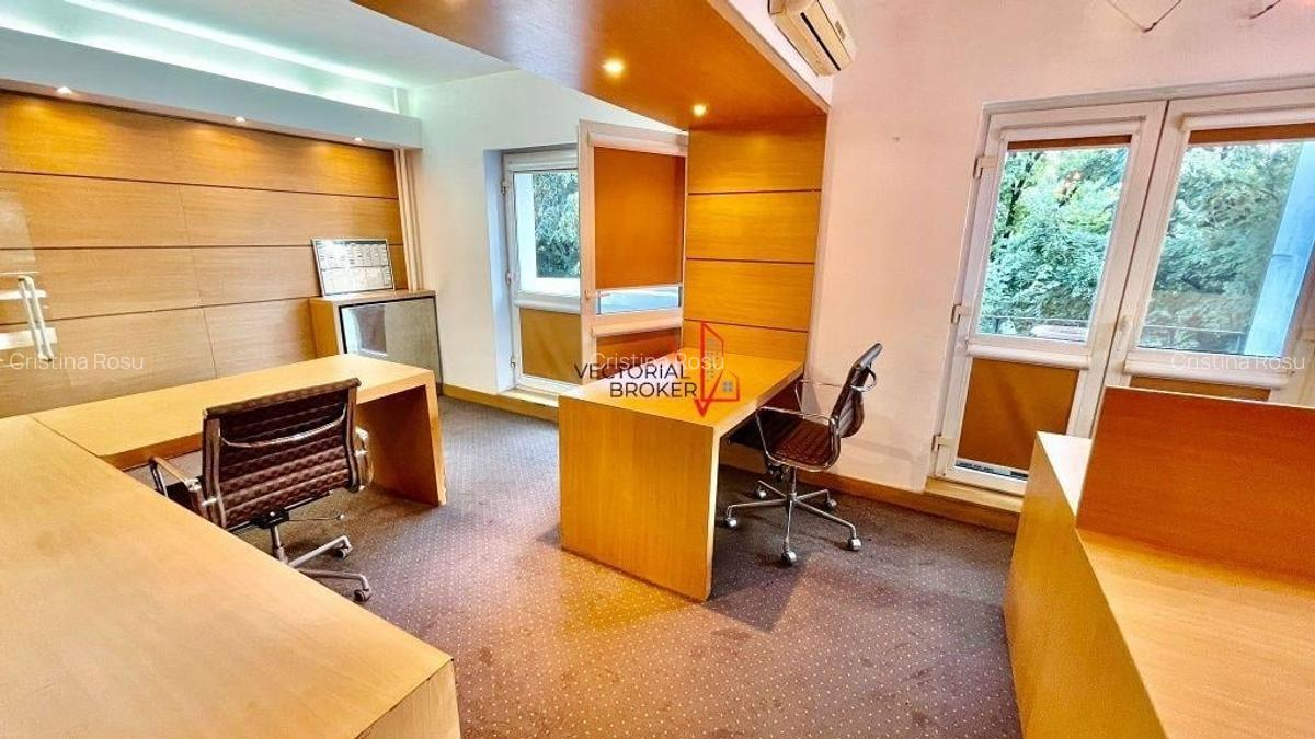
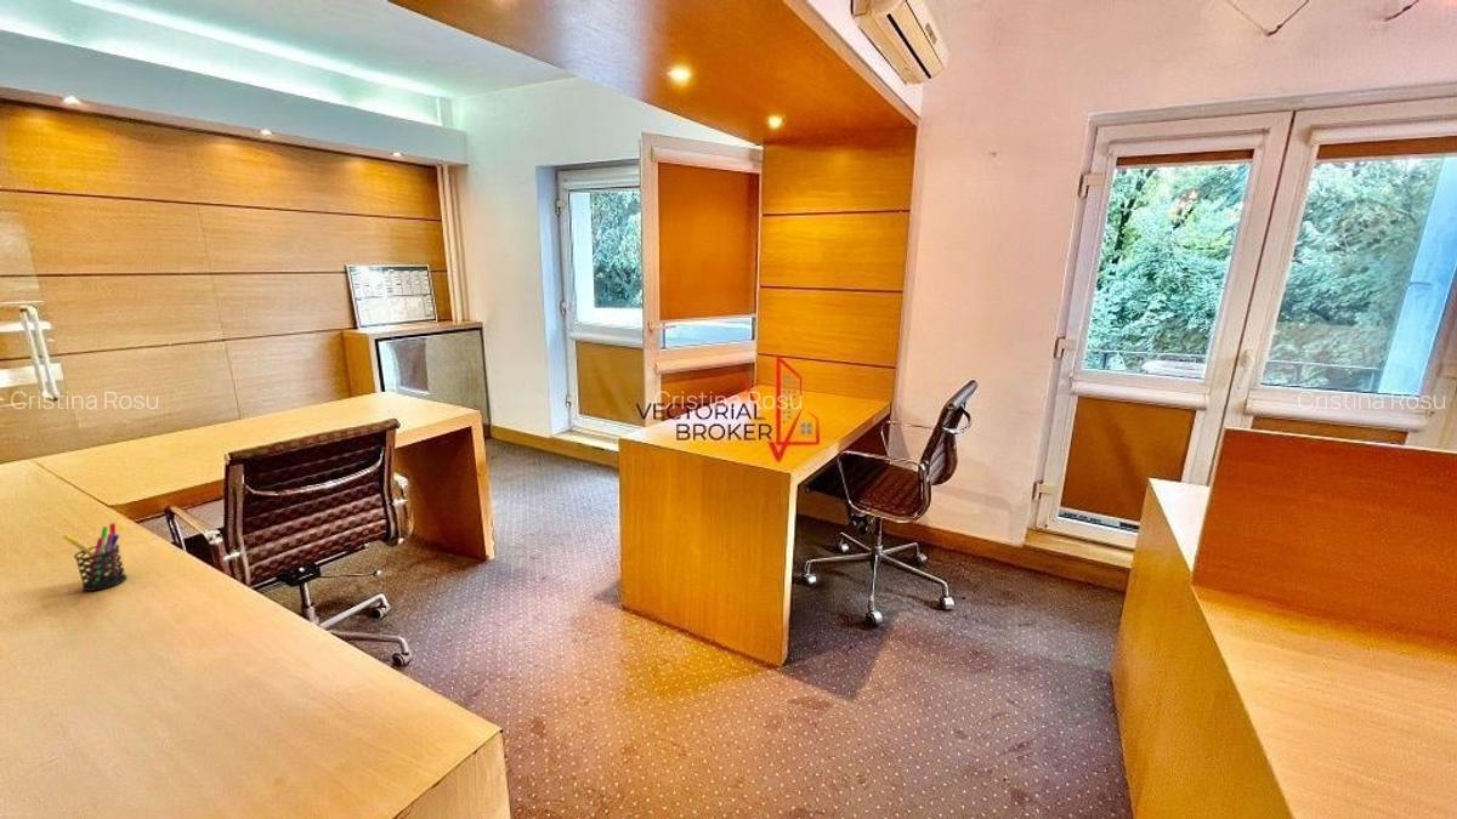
+ pen holder [62,522,127,592]
